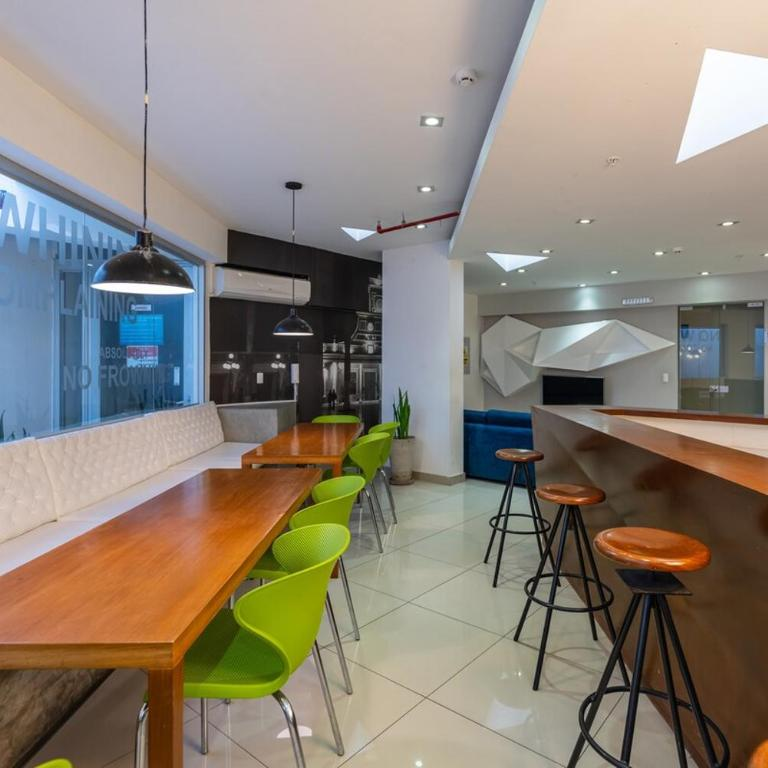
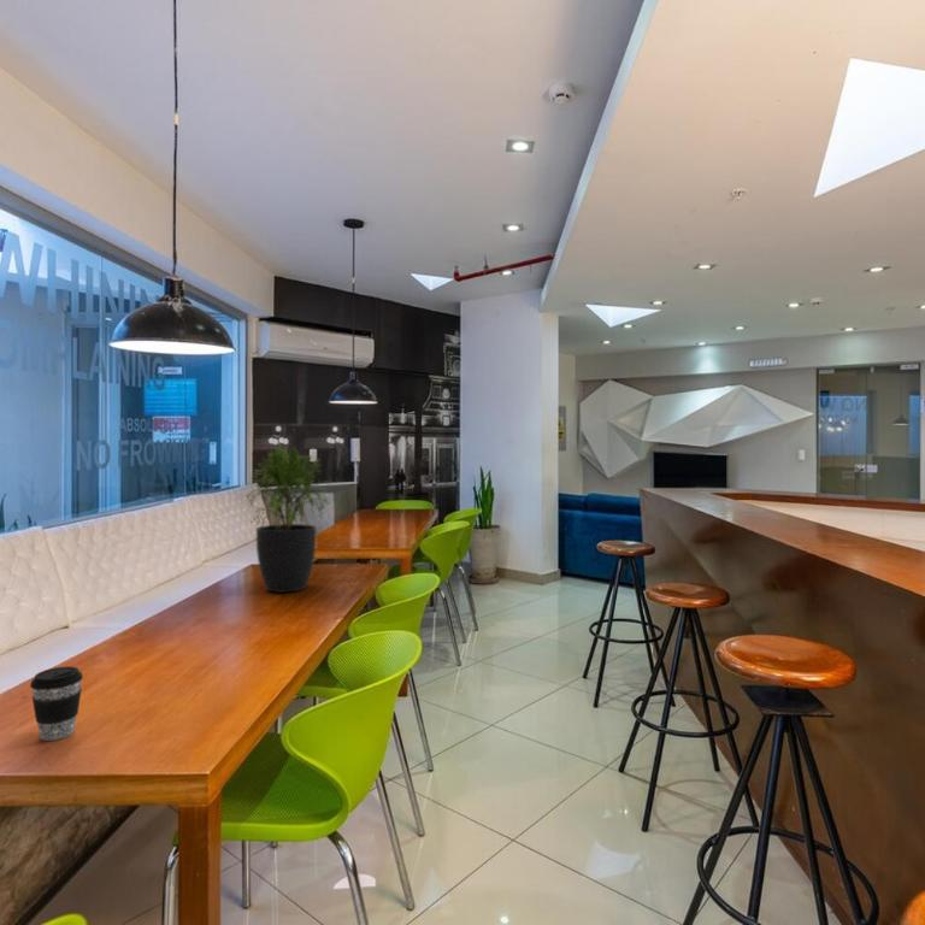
+ coffee cup [29,665,84,742]
+ potted plant [243,442,334,594]
